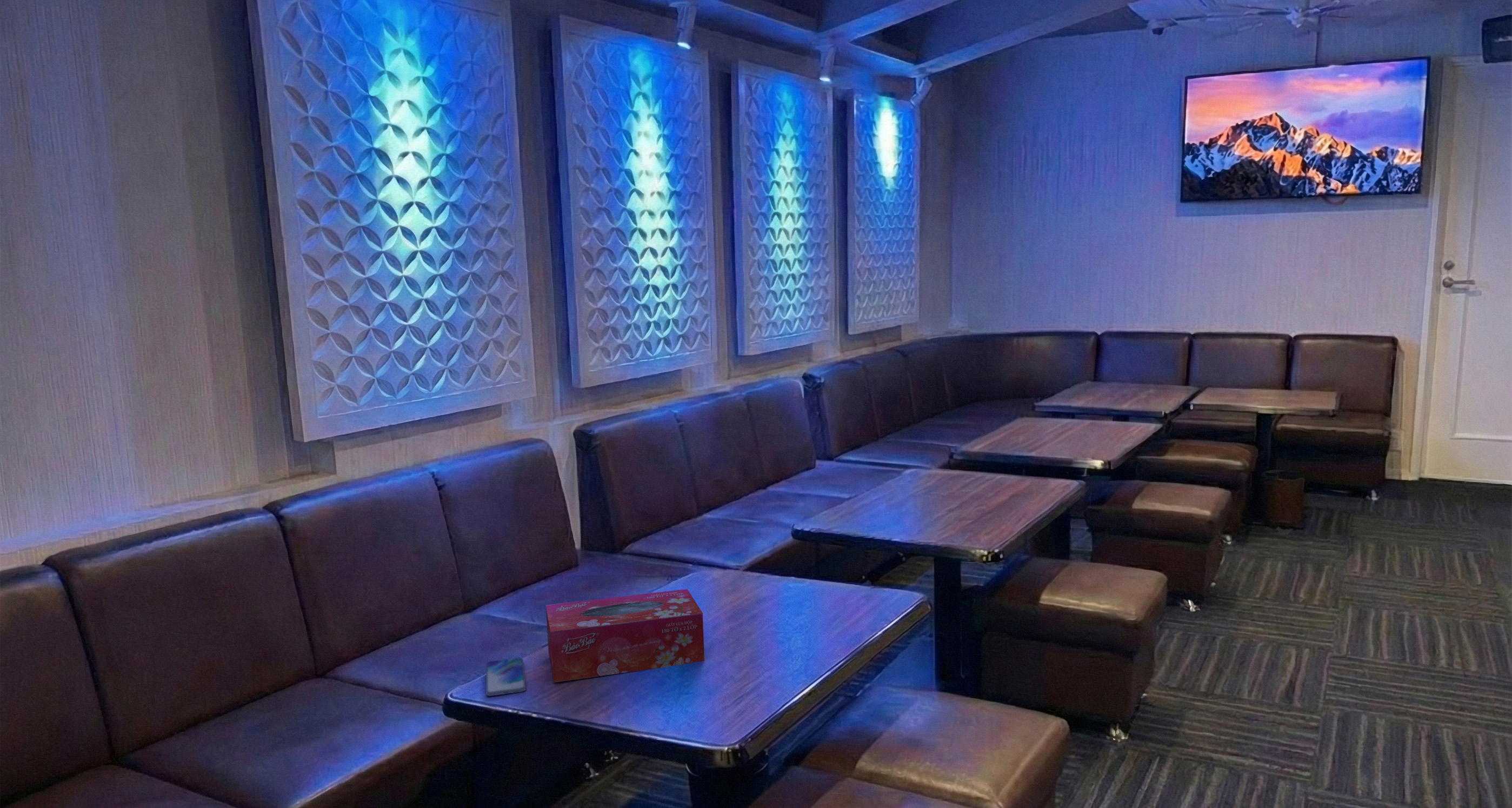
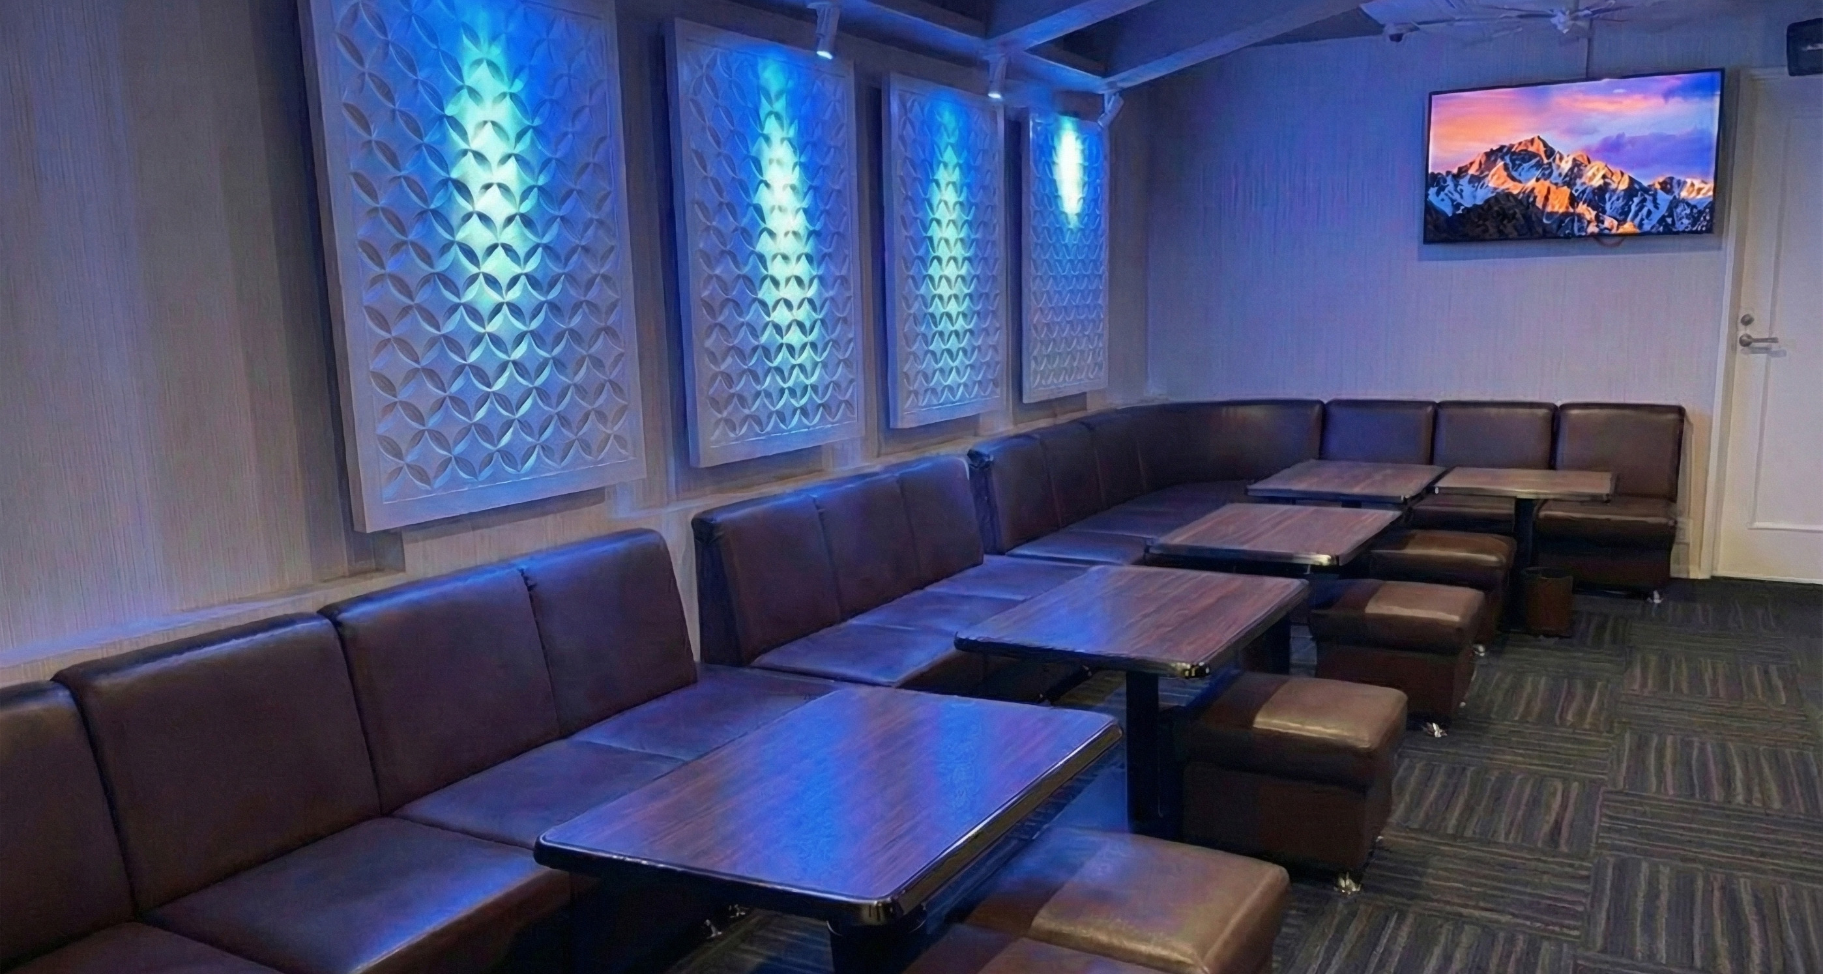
- tissue box [545,589,705,683]
- smartphone [485,657,527,697]
